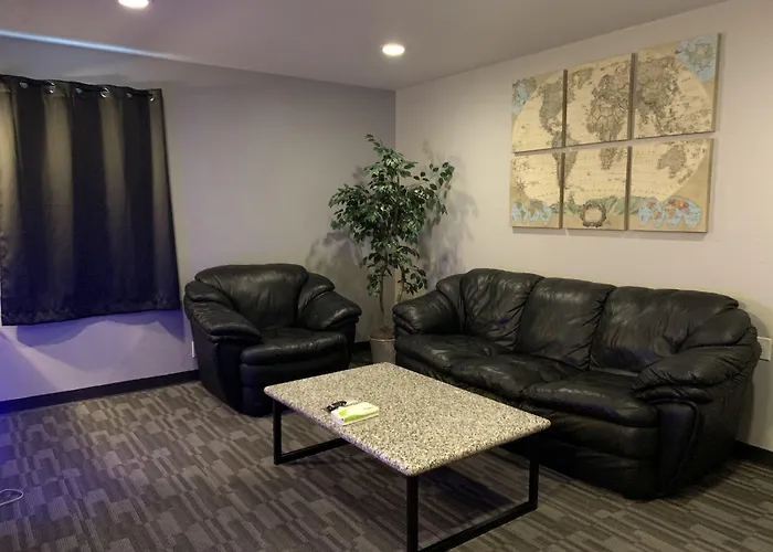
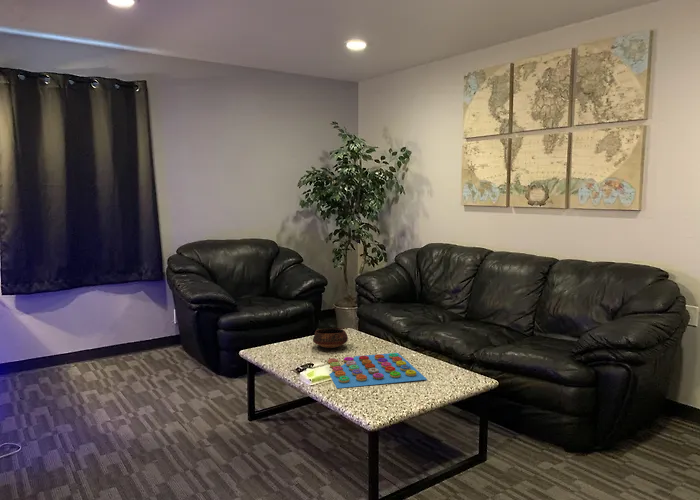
+ bowl [312,328,349,349]
+ board game [327,352,427,389]
